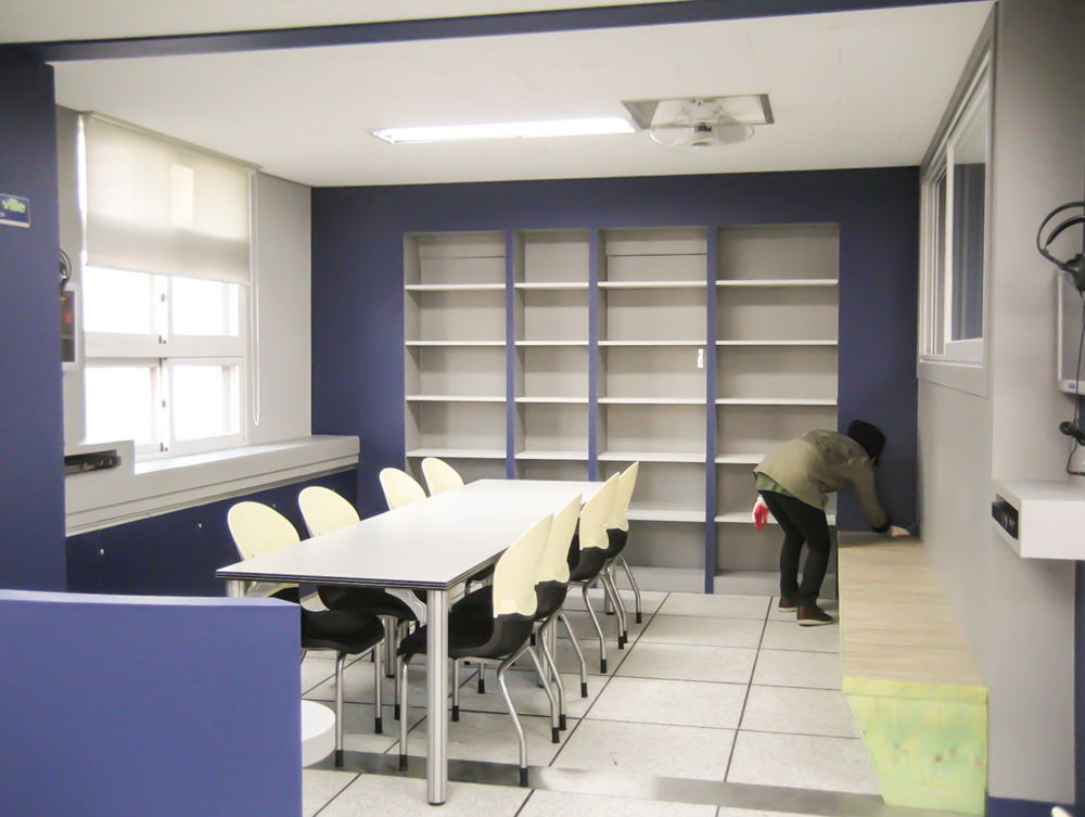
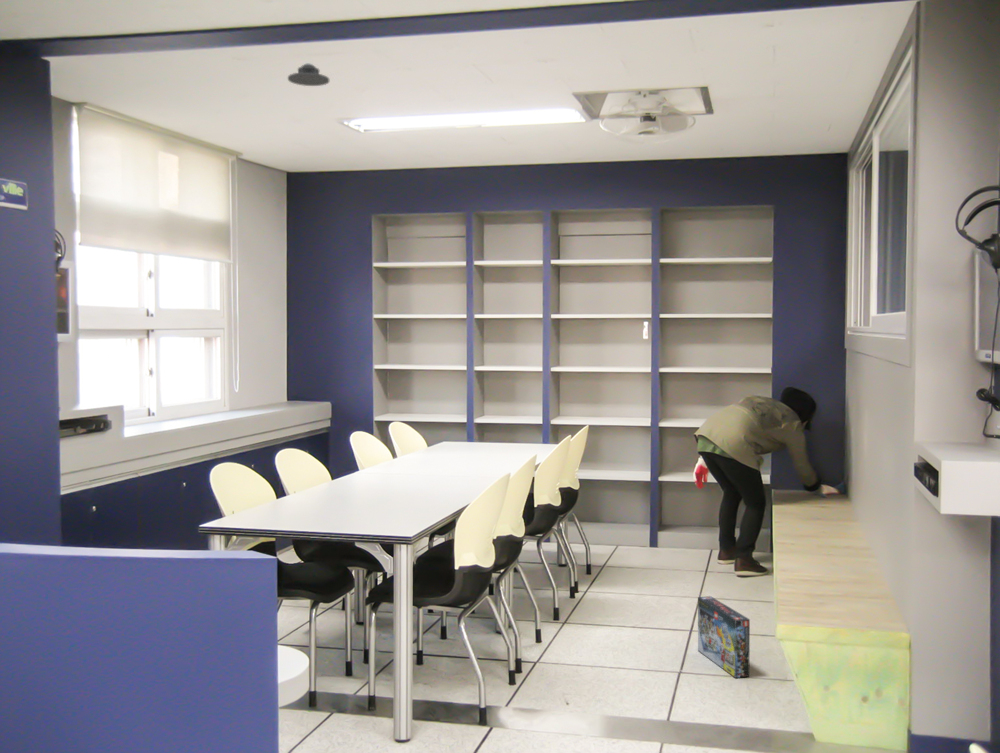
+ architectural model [287,62,330,87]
+ box [697,595,751,679]
